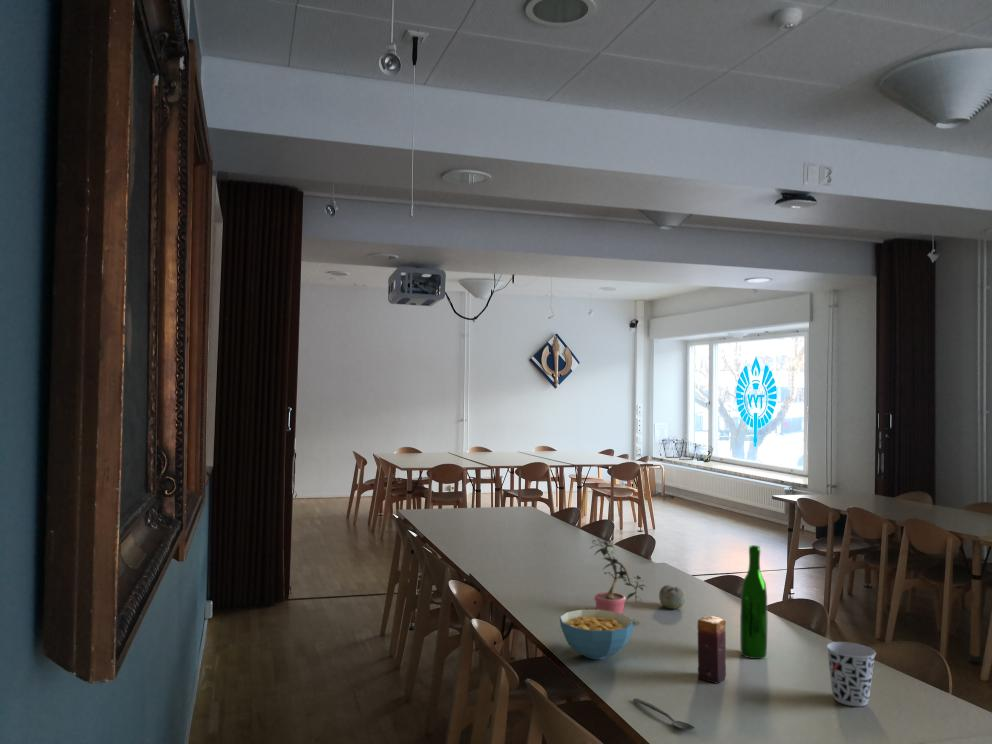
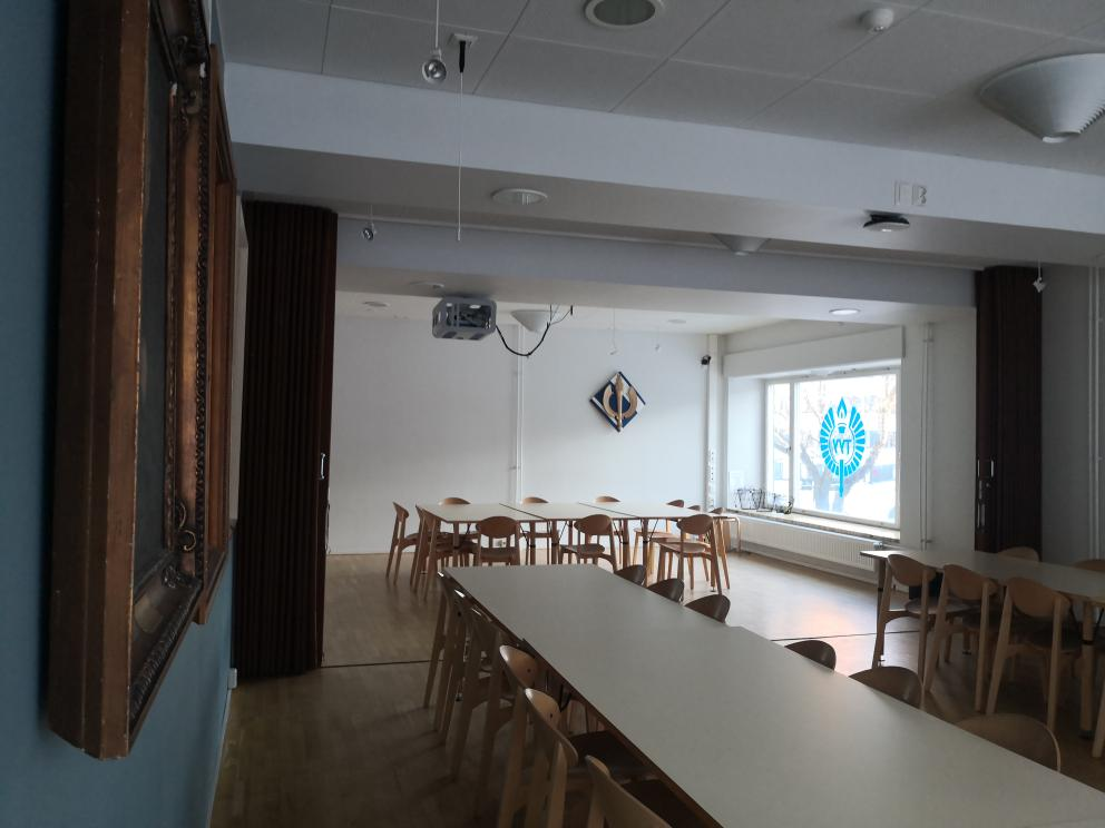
- cup [825,641,877,707]
- wine bottle [739,544,768,660]
- cereal bowl [559,609,634,660]
- fruit [658,584,687,610]
- spoon [632,697,696,731]
- candle [696,614,727,684]
- potted plant [590,536,647,624]
